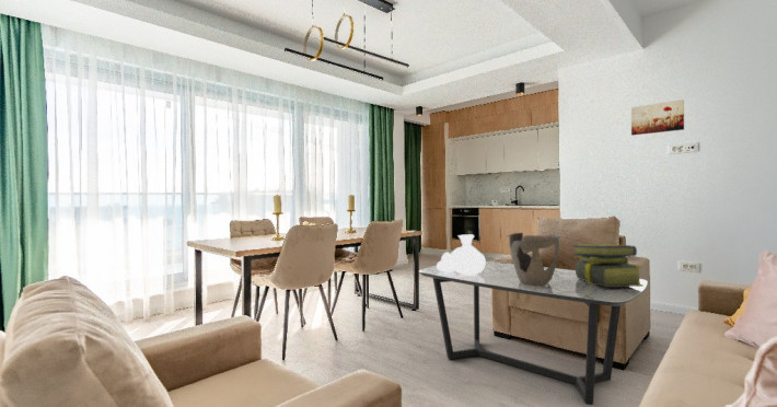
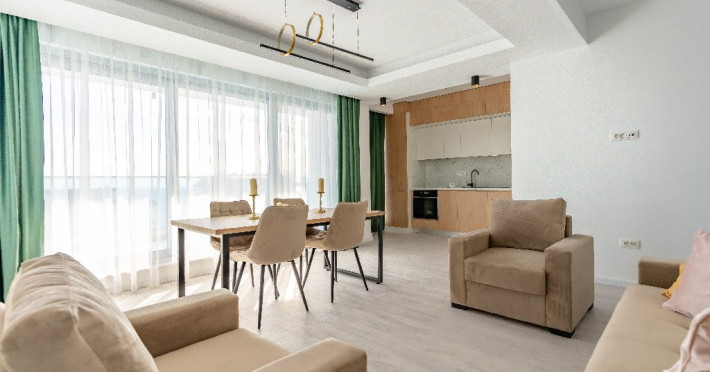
- coffee table [418,260,649,406]
- decorative bowl [507,232,563,286]
- stack of books [572,244,643,287]
- wall art [630,98,685,137]
- vase [436,233,487,275]
